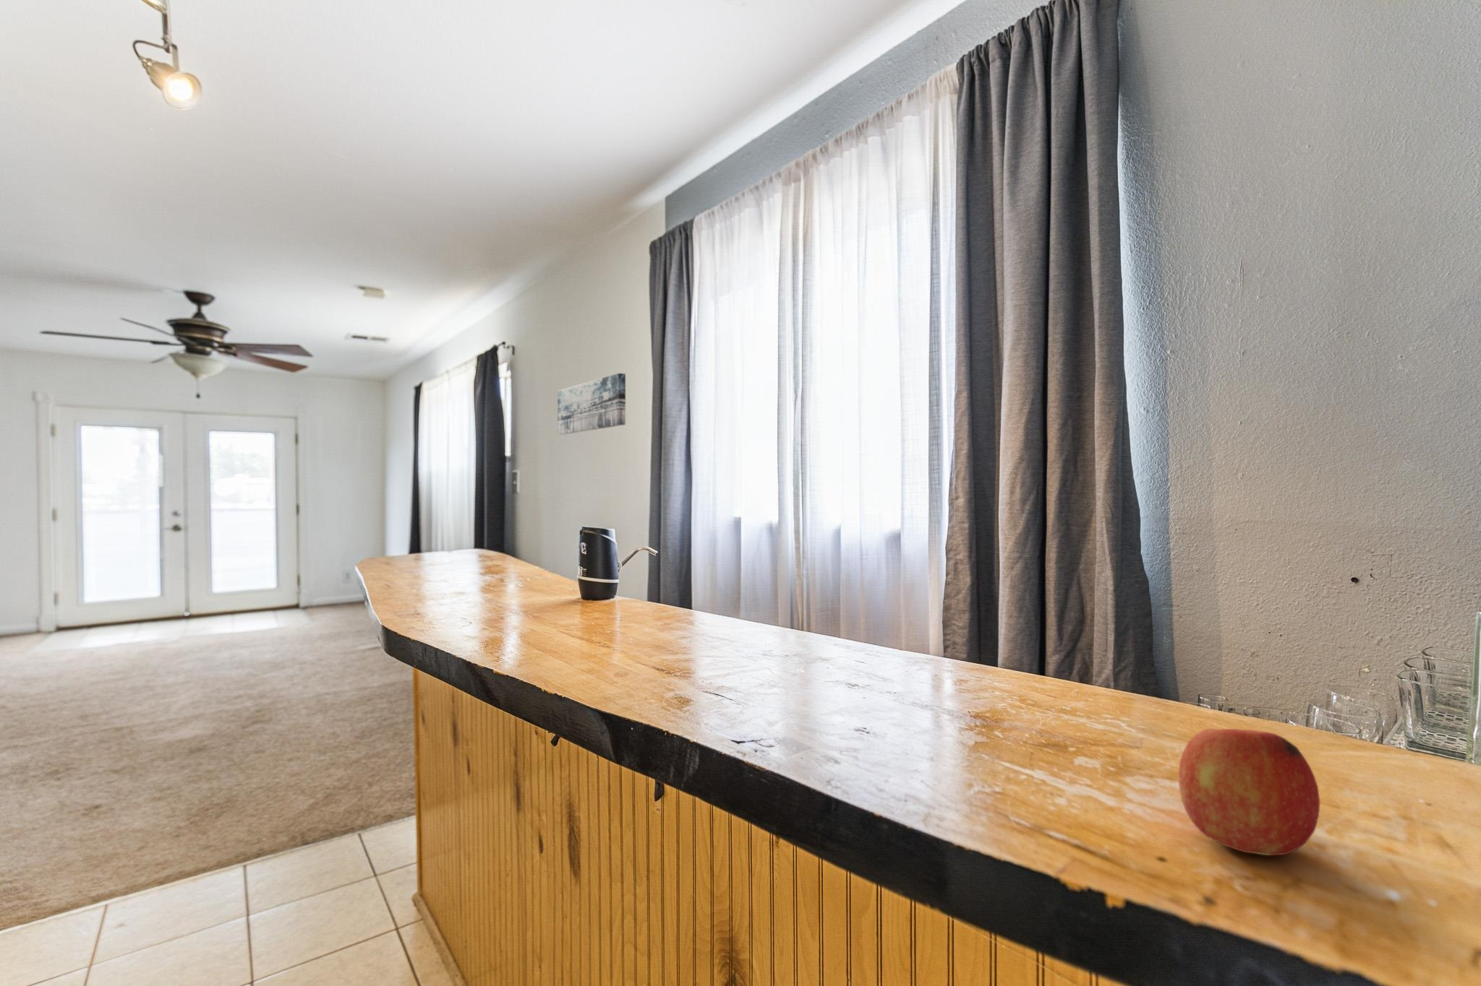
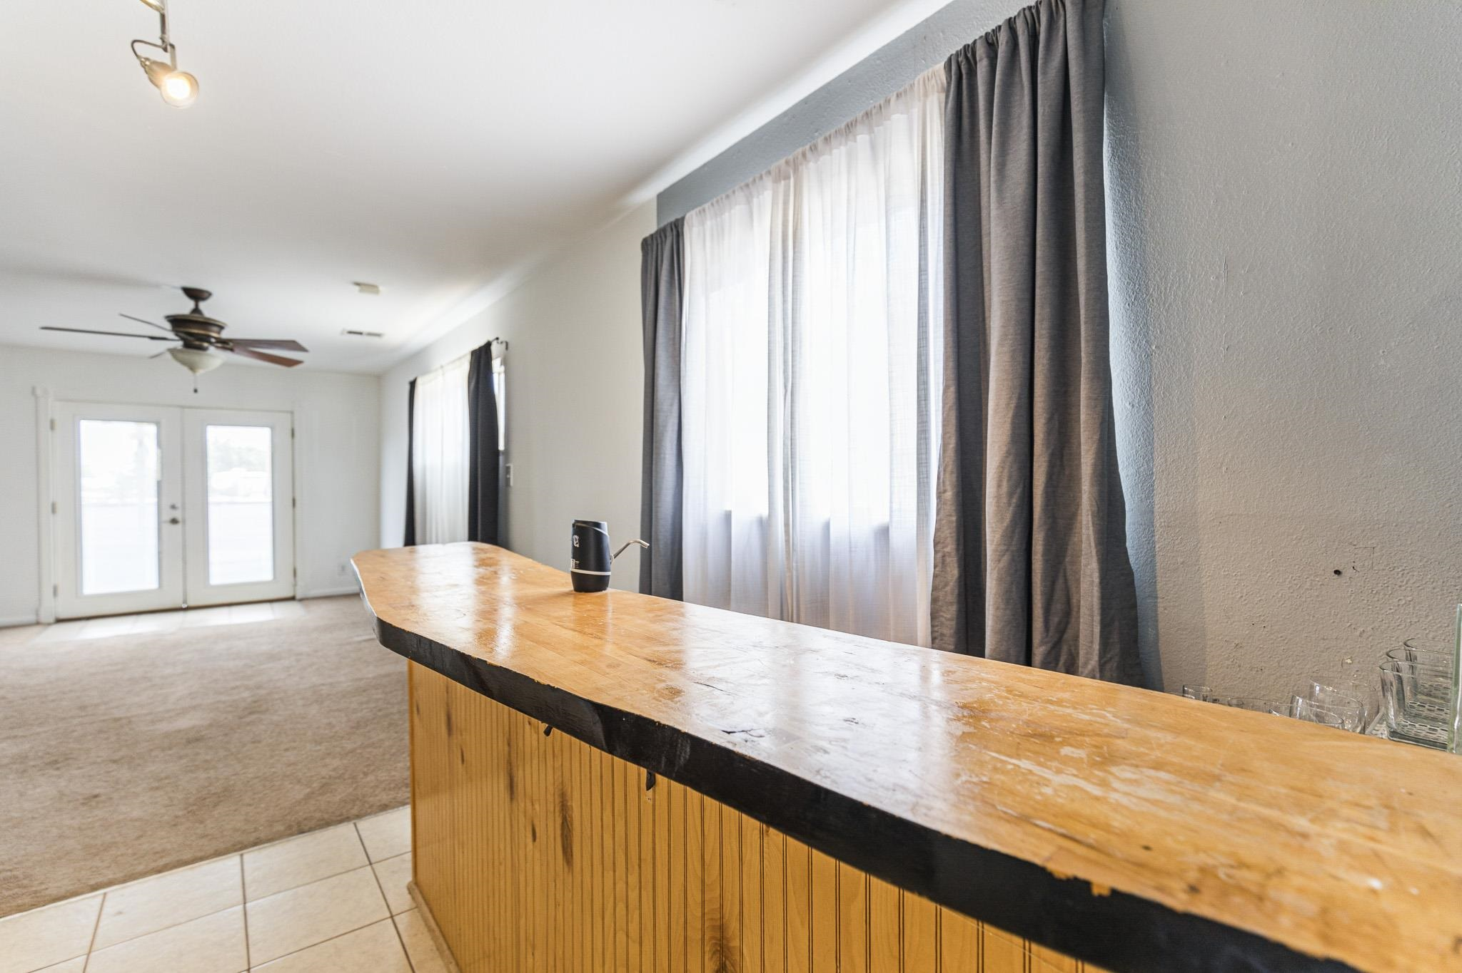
- wall art [557,373,627,436]
- fruit [1178,728,1320,856]
